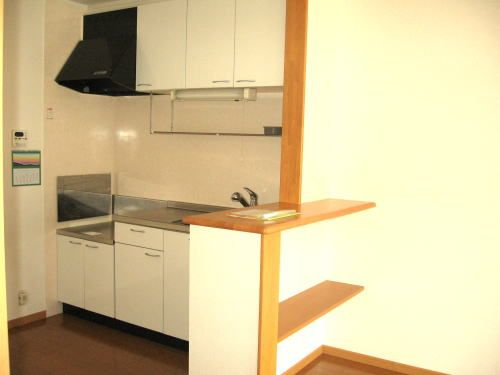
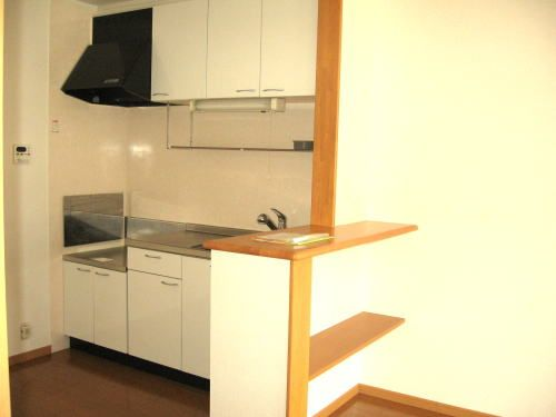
- calendar [10,148,42,188]
